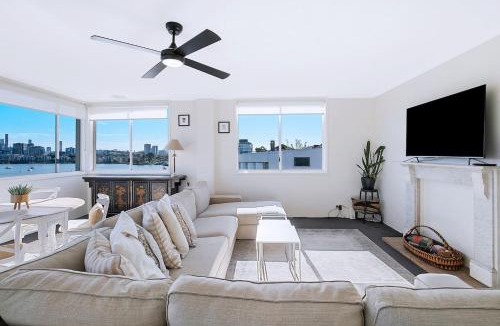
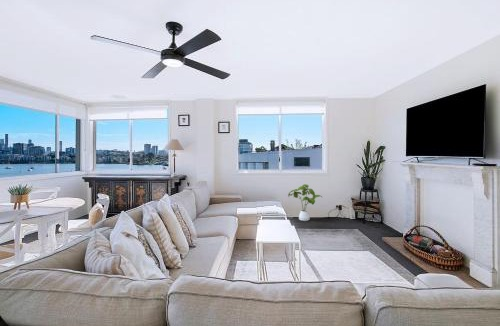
+ house plant [287,183,323,222]
